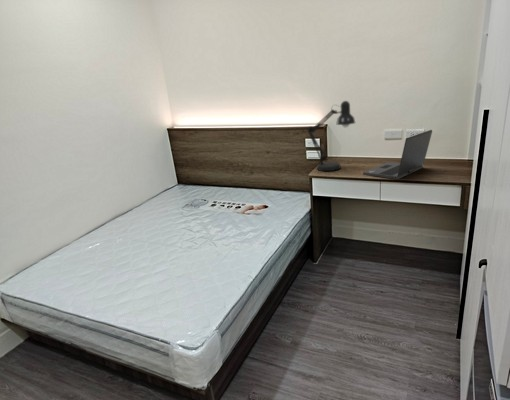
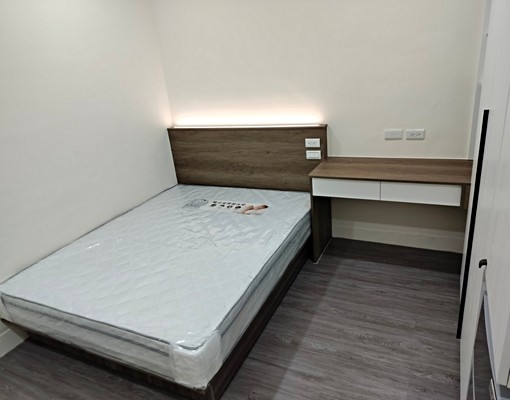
- laptop [362,129,433,180]
- desk lamp [306,100,356,172]
